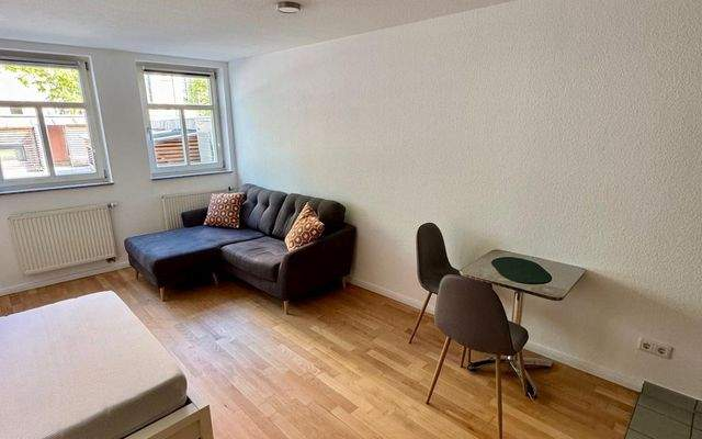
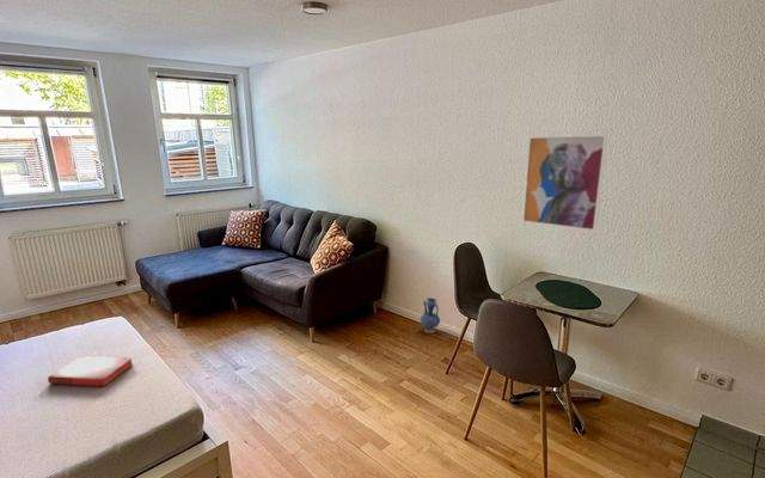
+ hardback book [47,355,134,387]
+ wall art [521,134,608,232]
+ vase [420,296,441,335]
